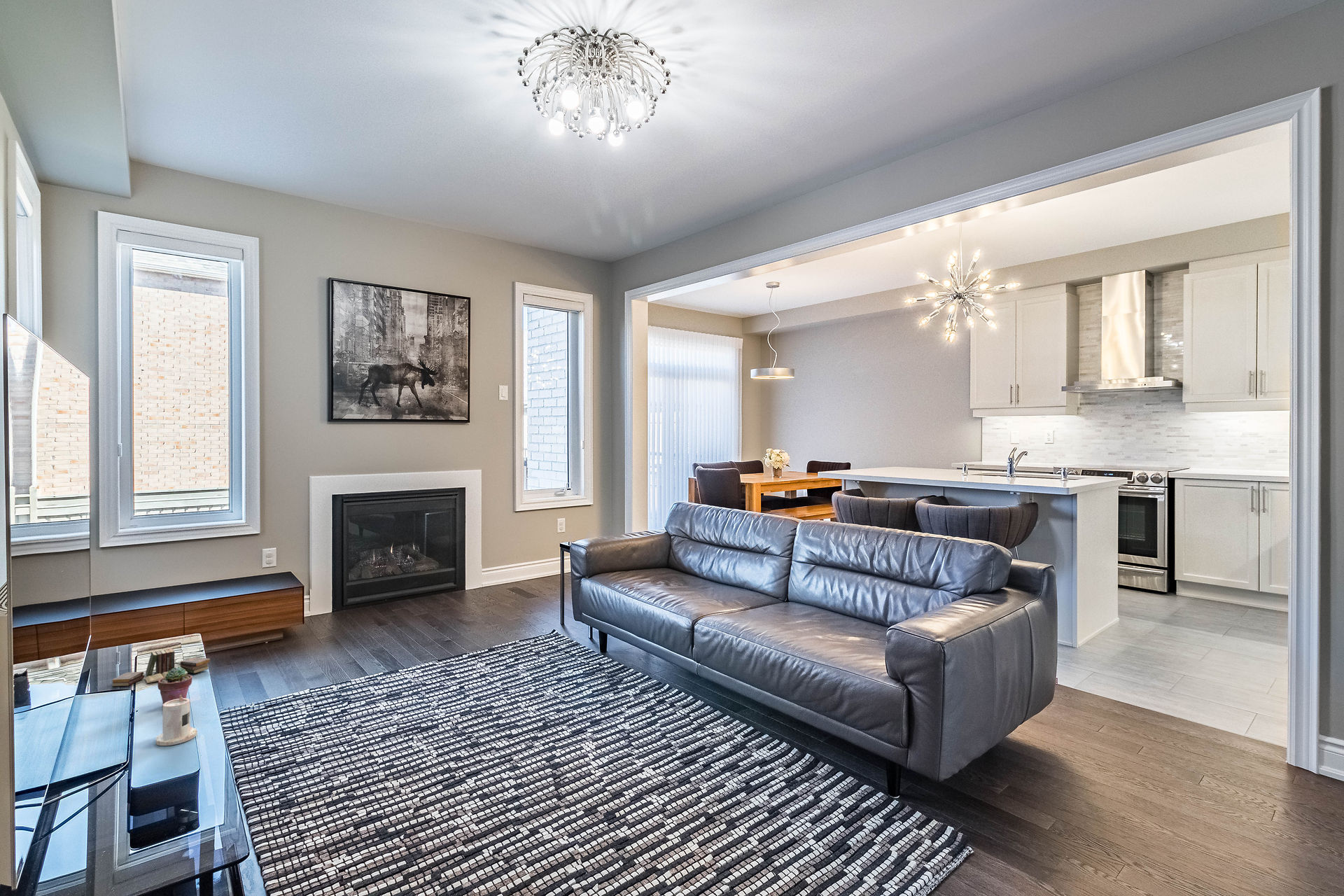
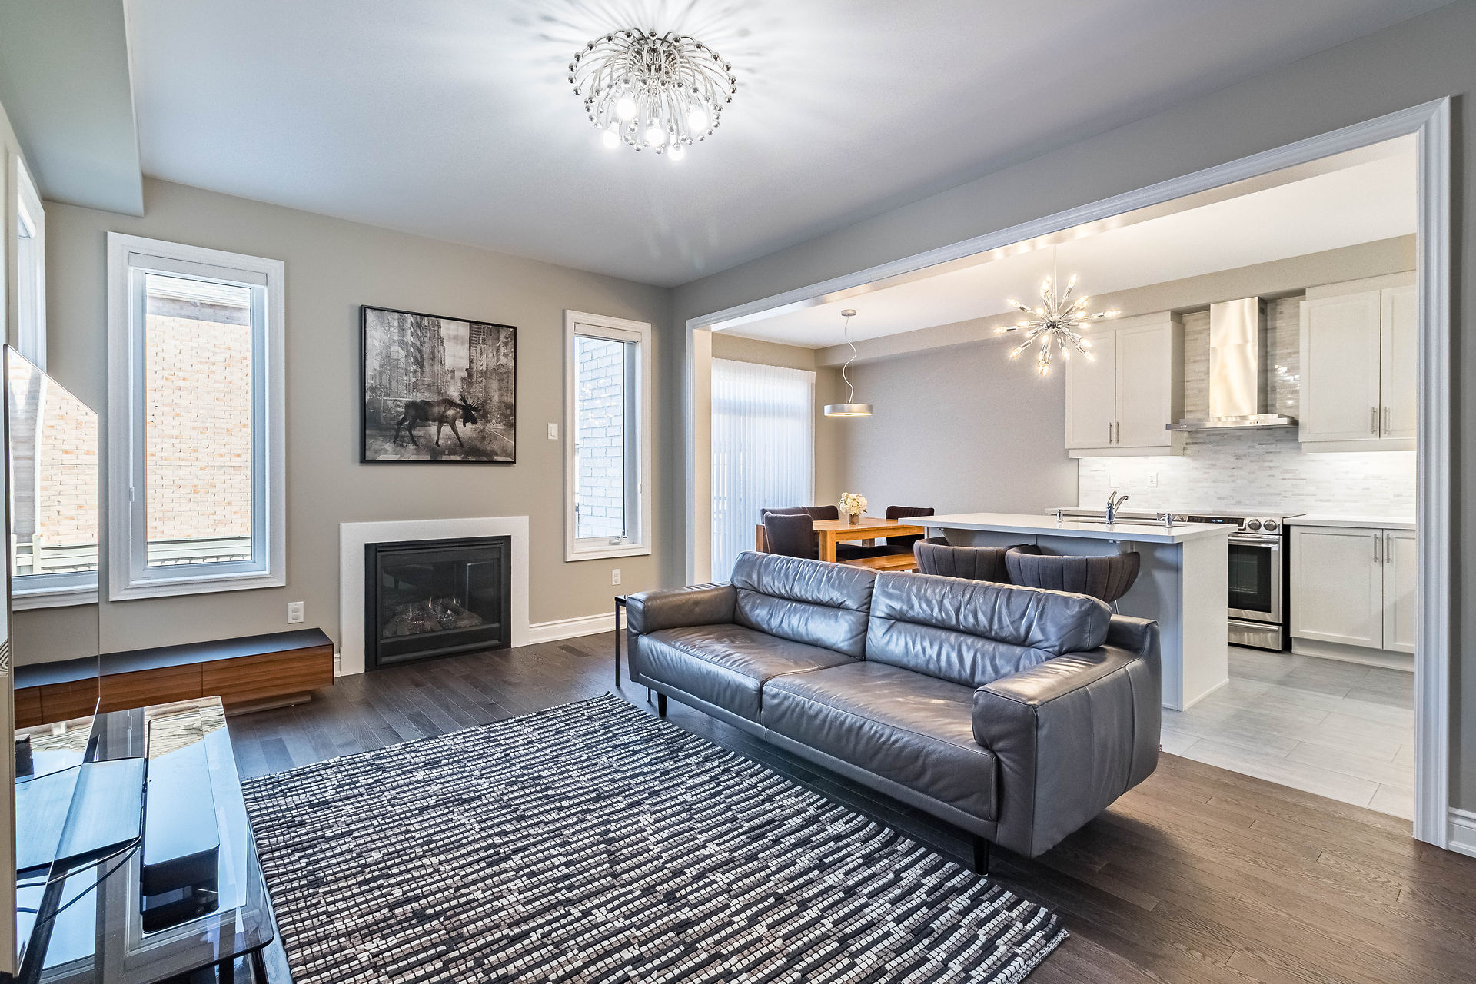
- book [111,648,211,687]
- candle [155,695,197,746]
- potted succulent [158,666,193,707]
